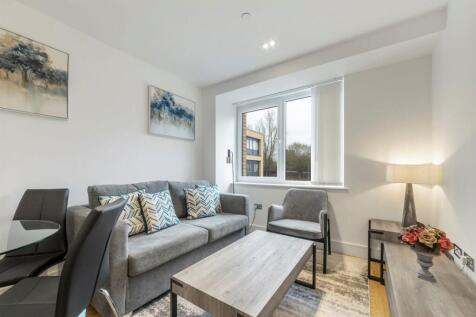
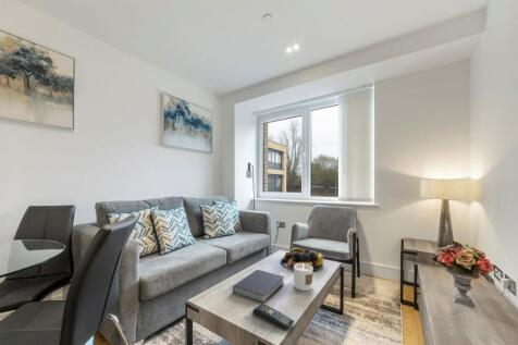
+ fruit bowl [280,247,324,272]
+ candle [293,263,313,292]
+ remote control [251,303,295,331]
+ book [232,269,285,304]
